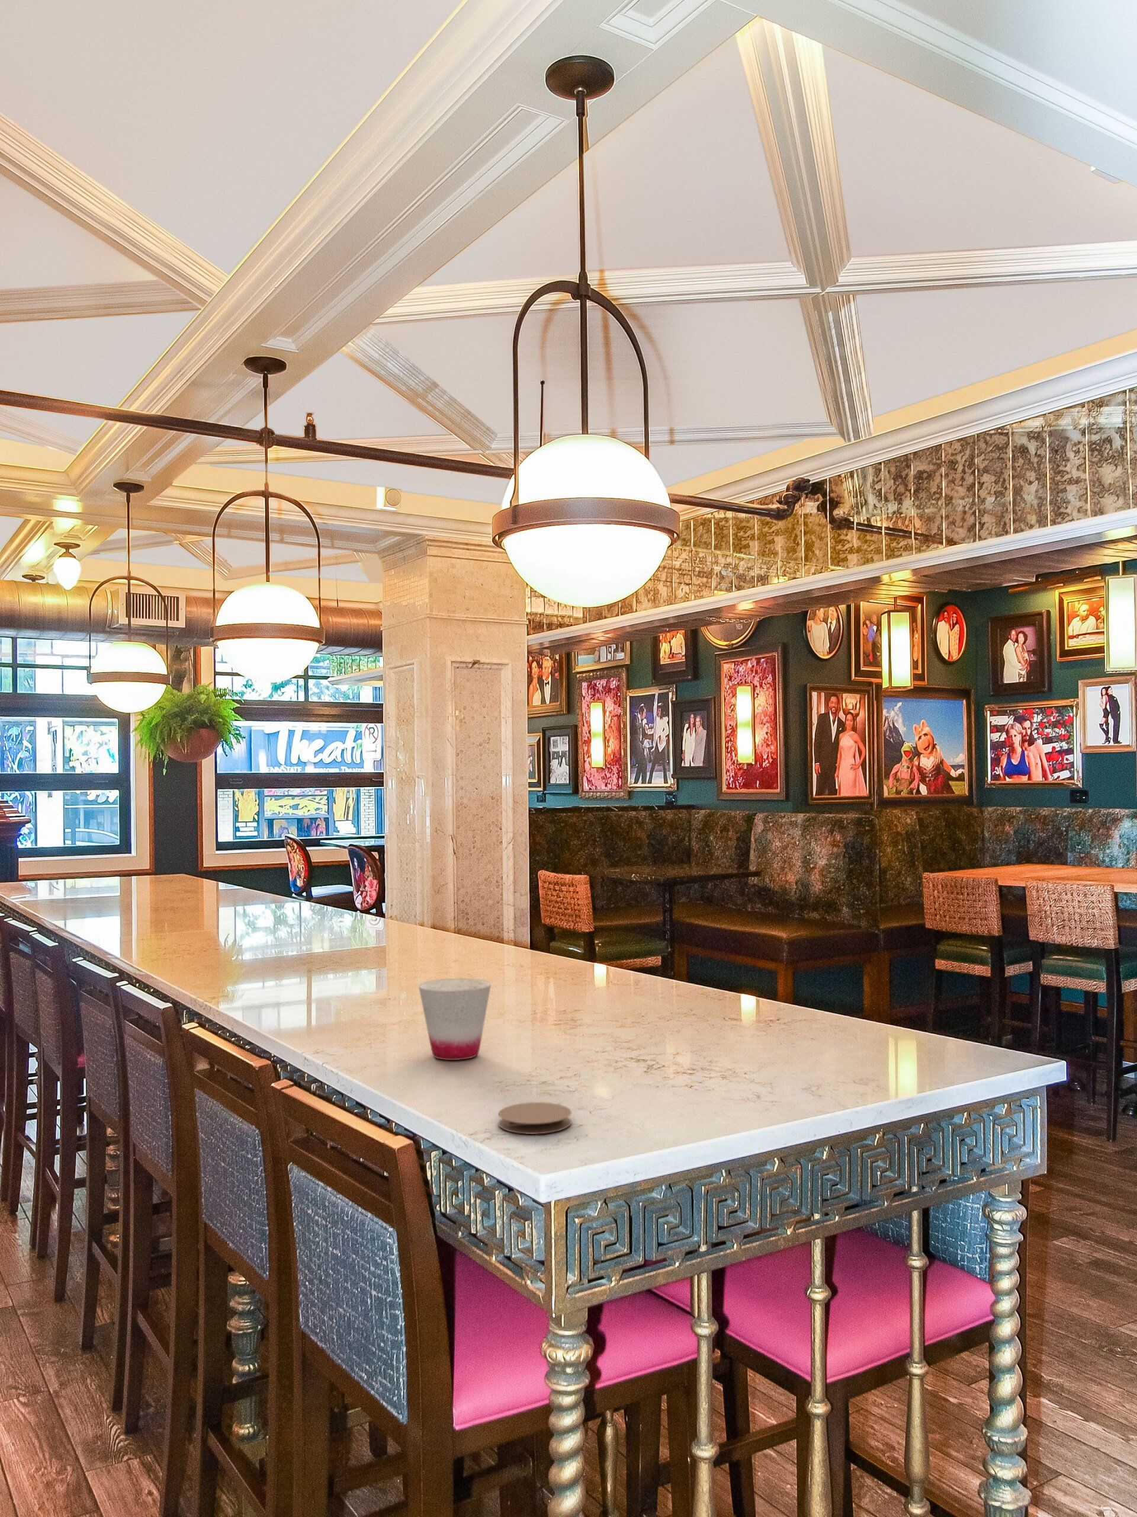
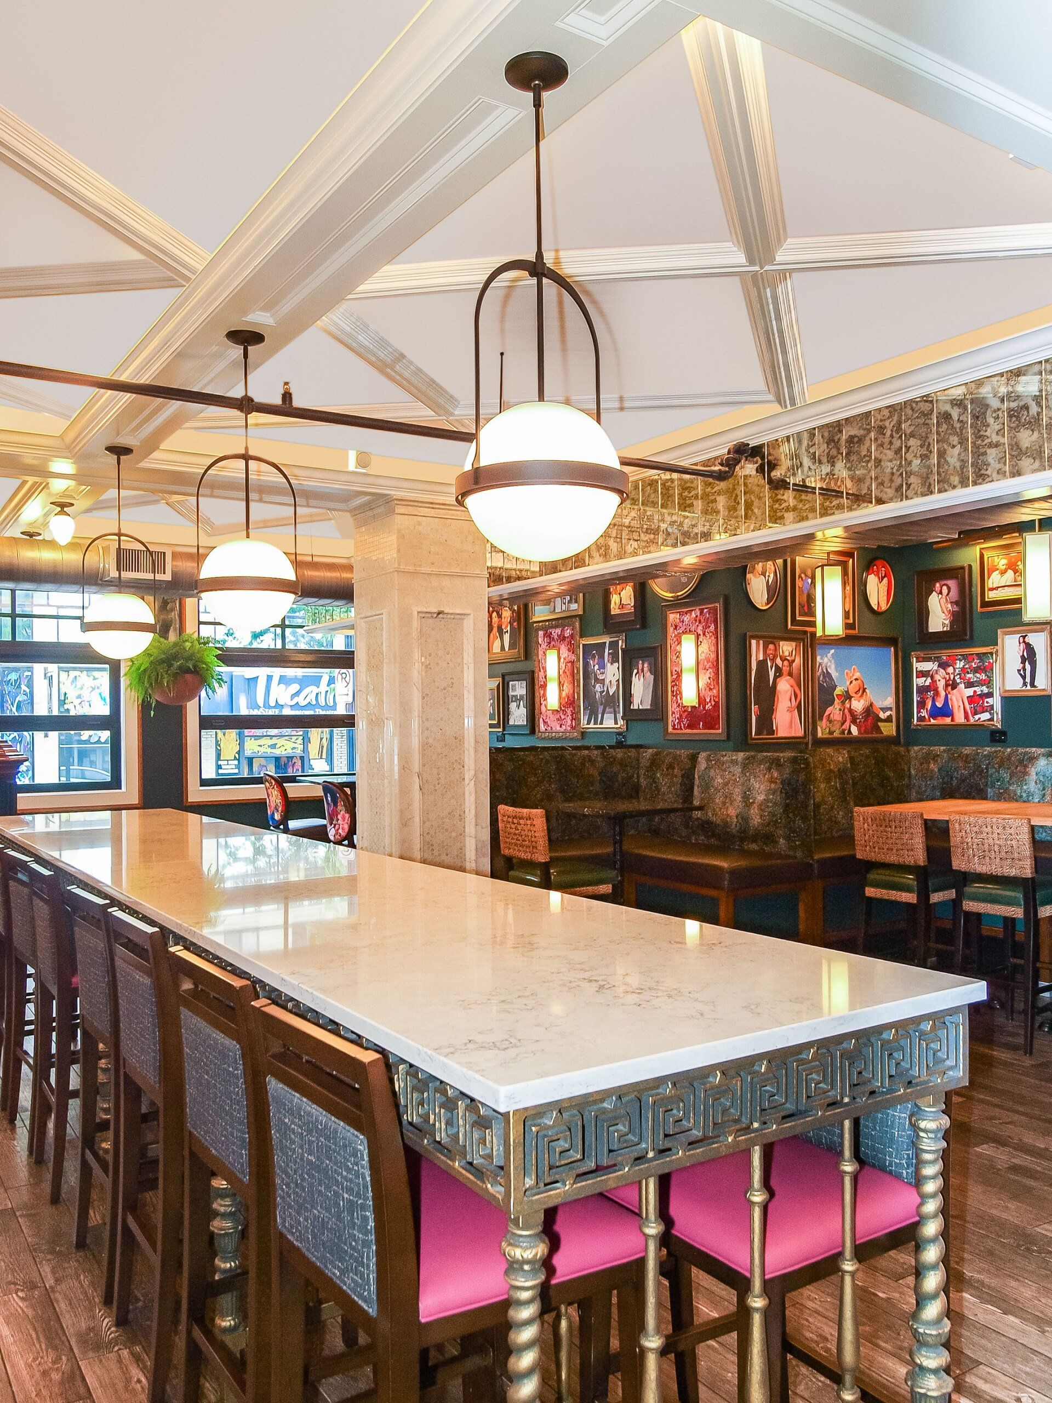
- cup [418,978,492,1061]
- coaster [497,1101,572,1135]
